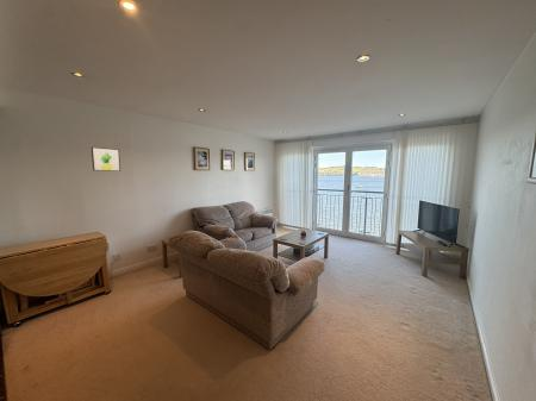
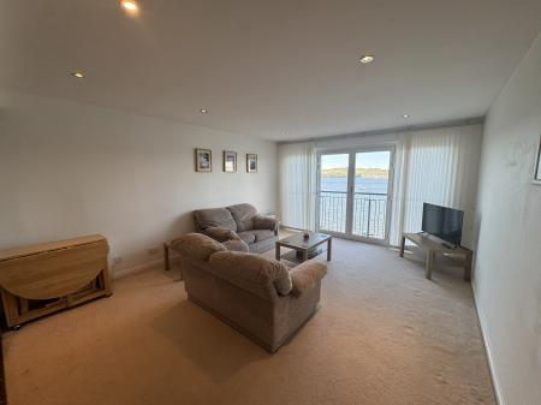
- wall art [91,146,121,173]
